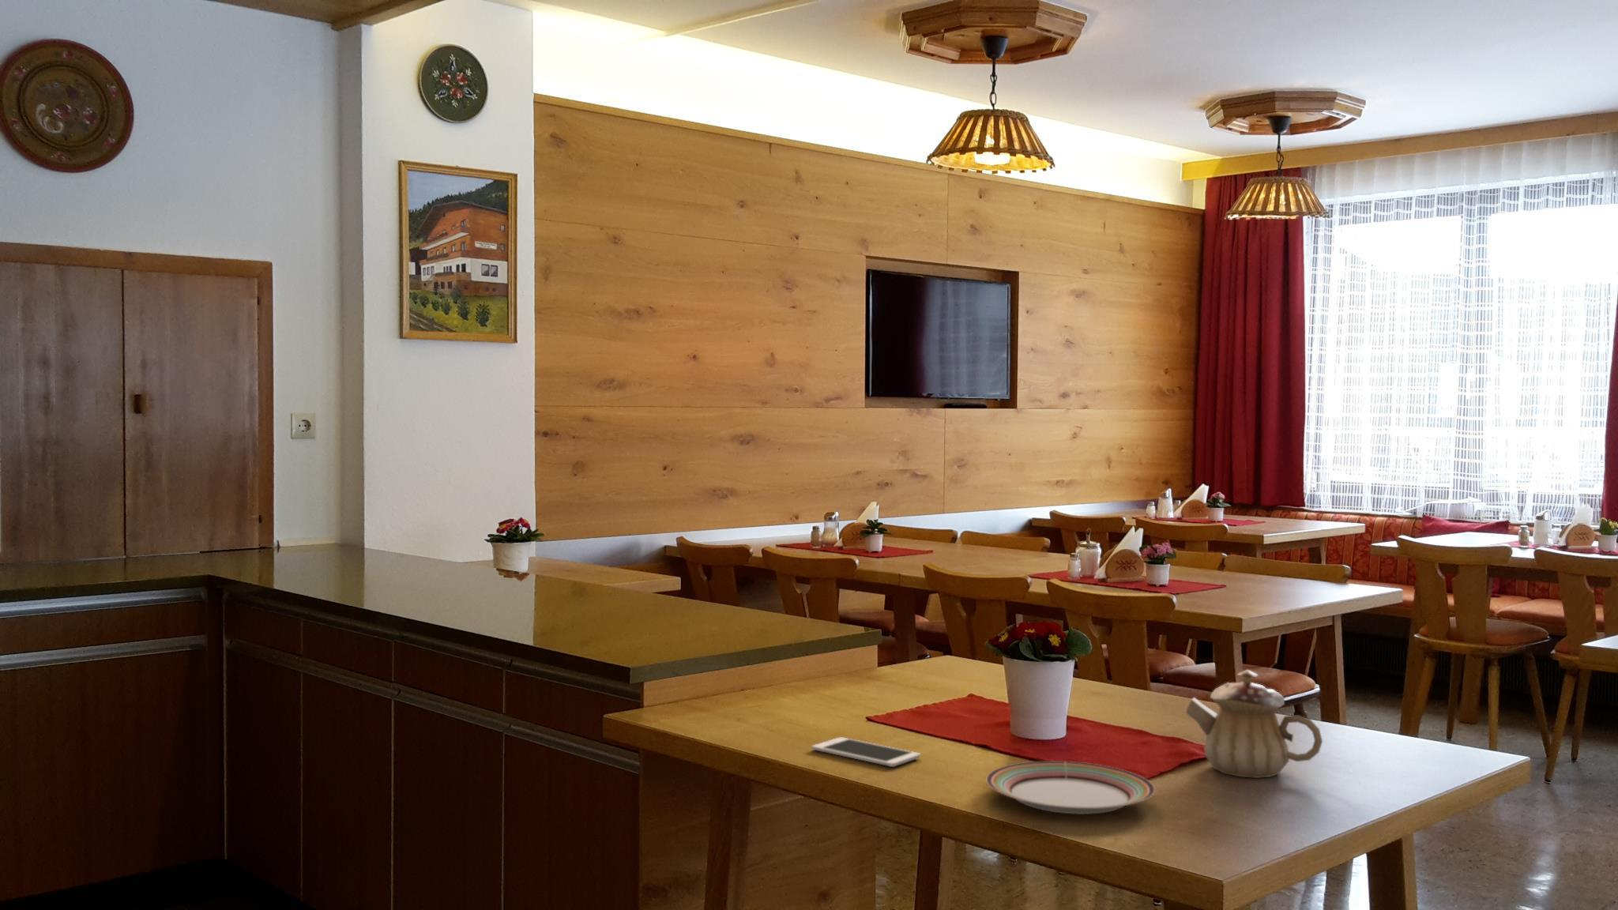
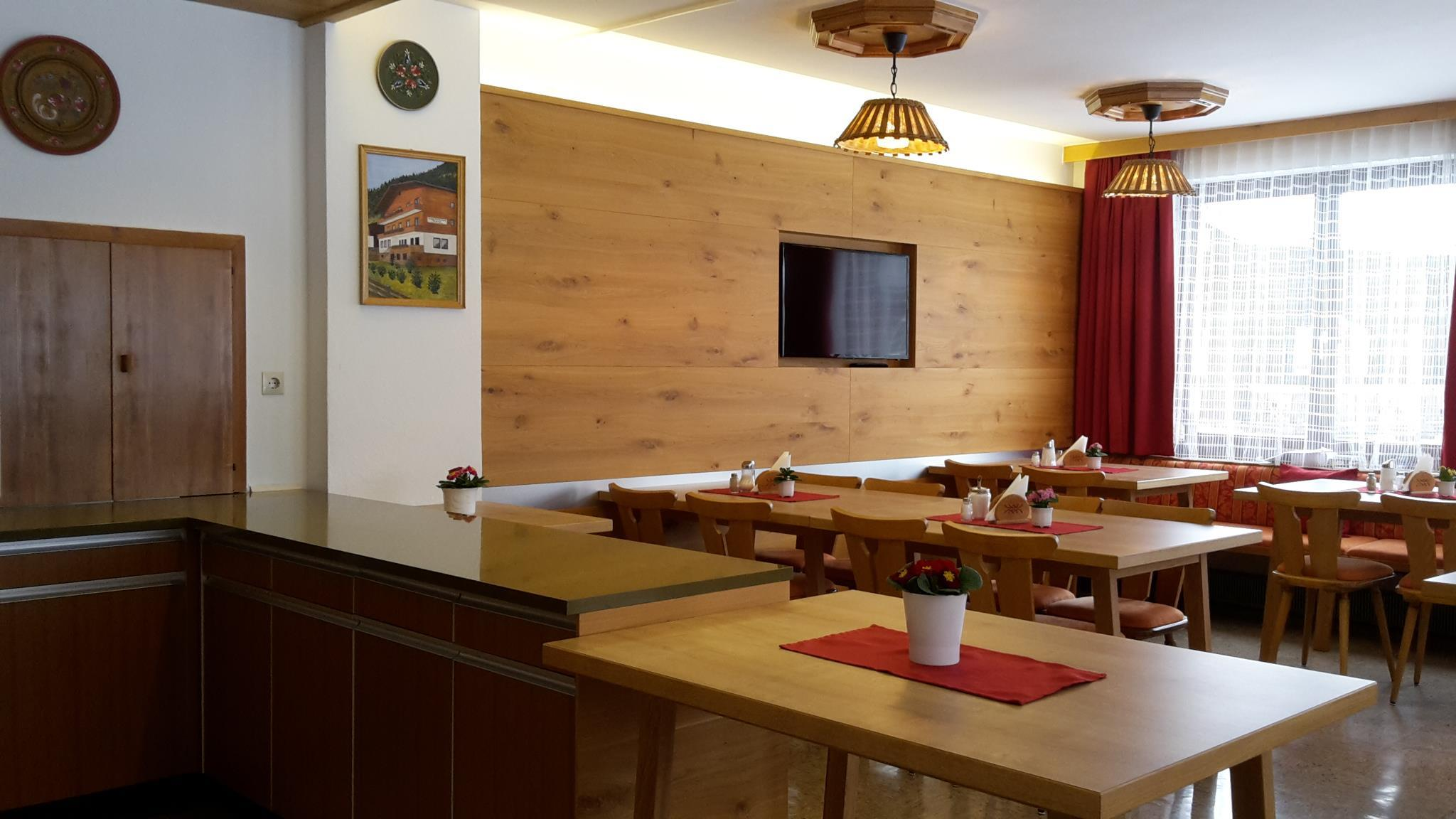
- plate [986,761,1156,816]
- teapot [1185,669,1324,779]
- cell phone [810,737,921,768]
